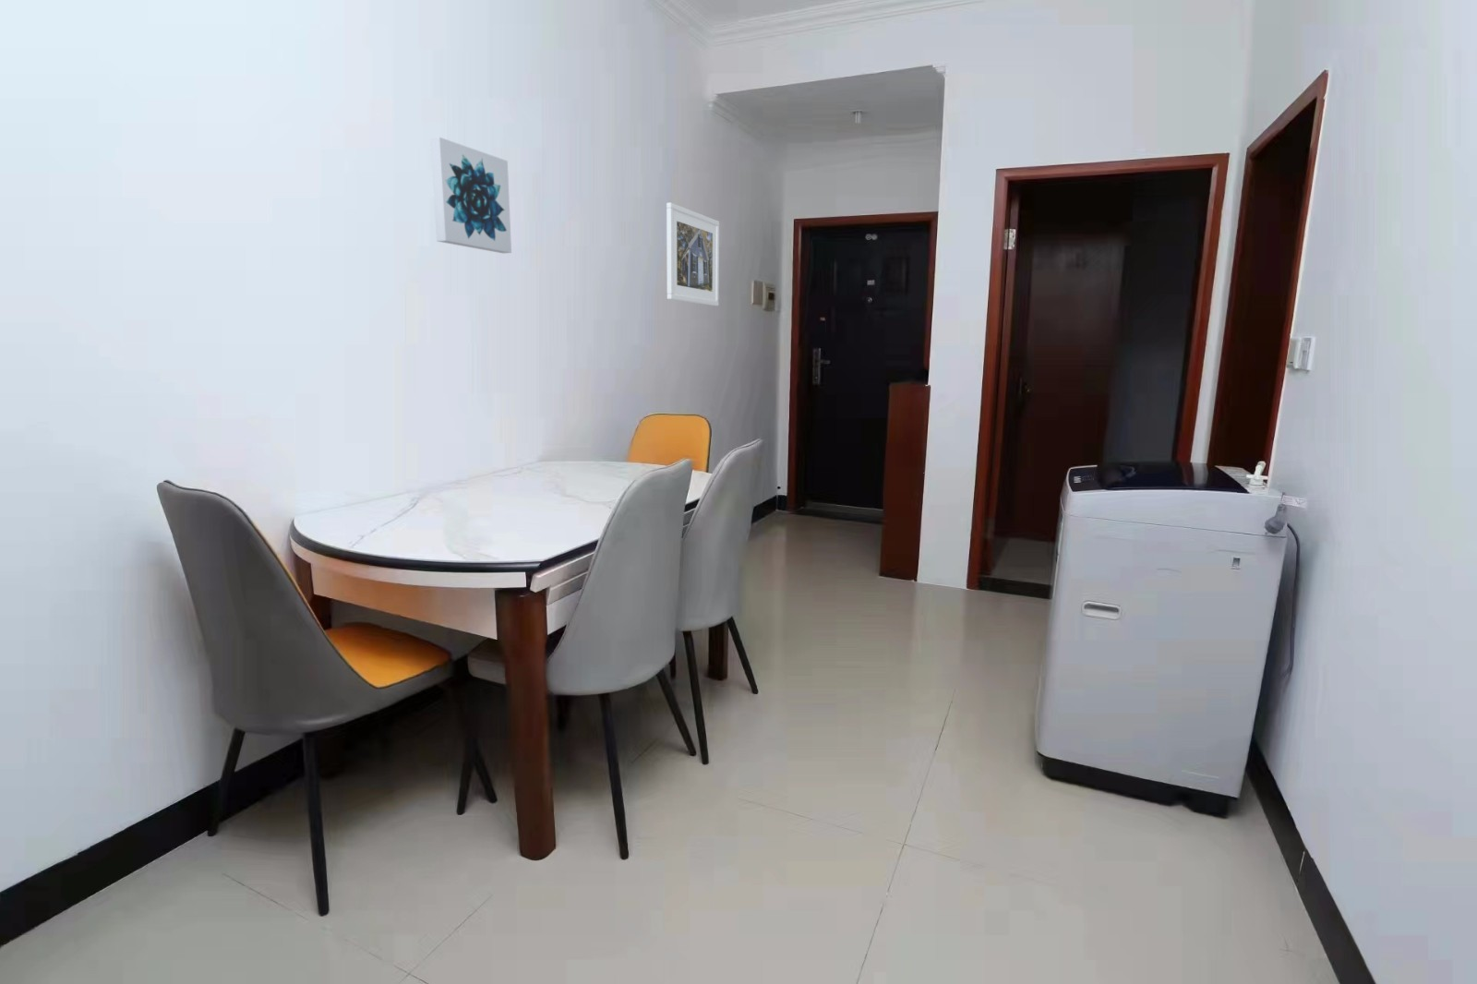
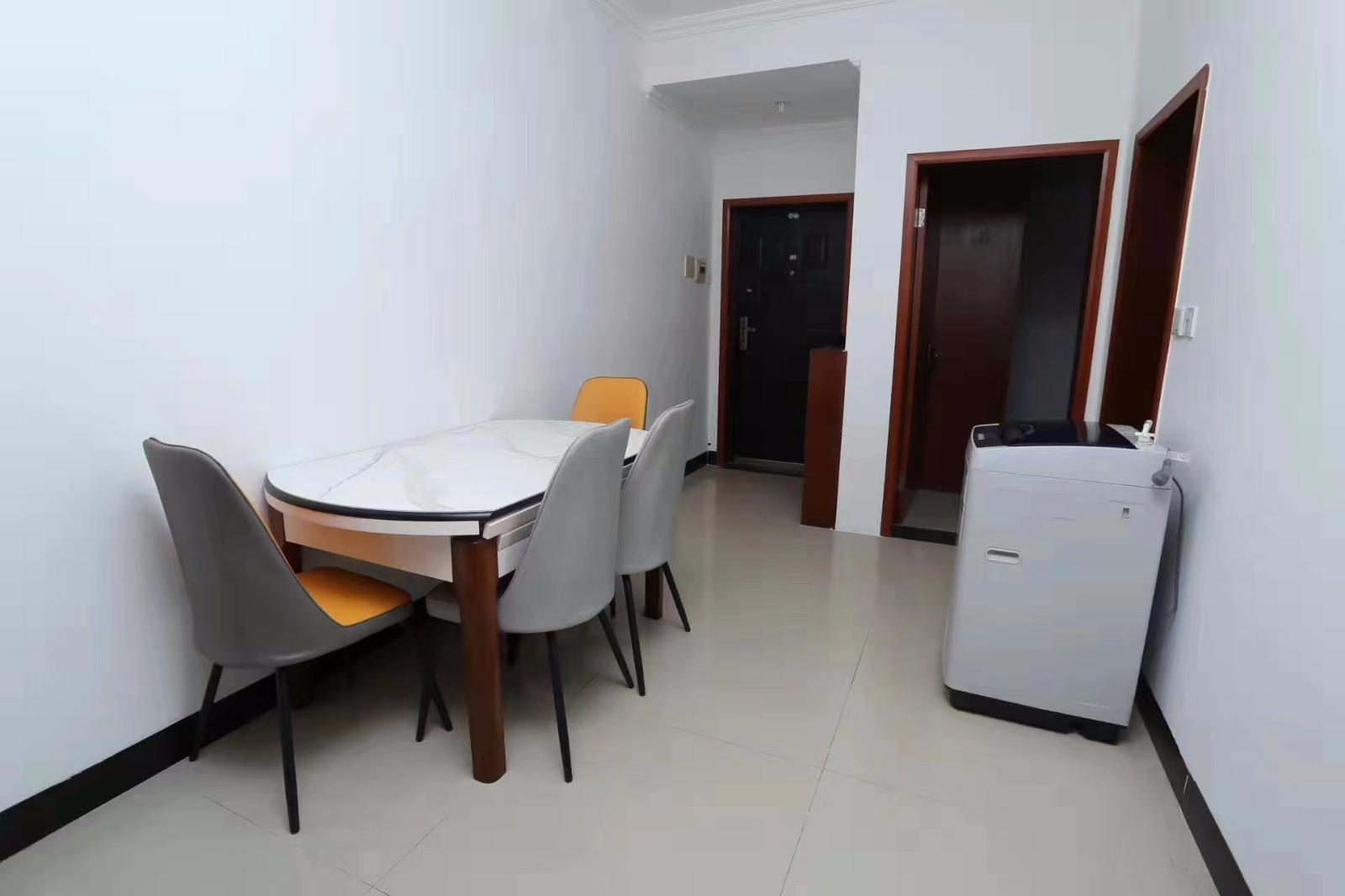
- wall art [429,136,513,254]
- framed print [665,202,720,306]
